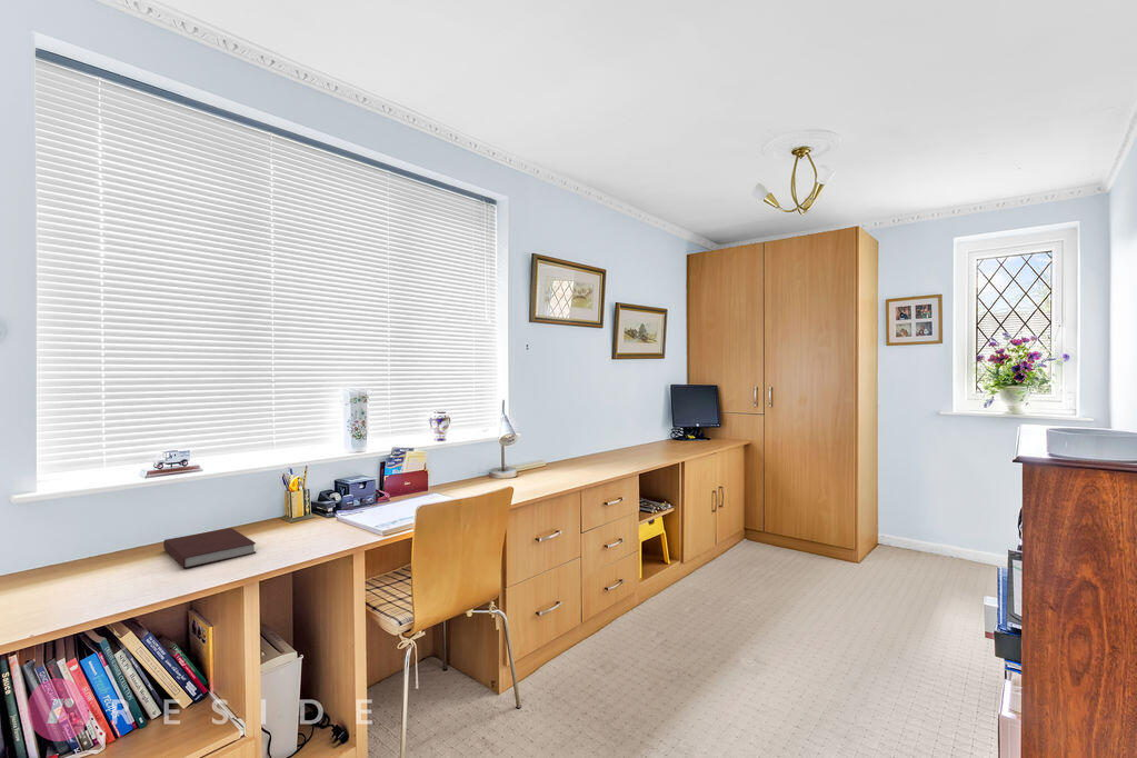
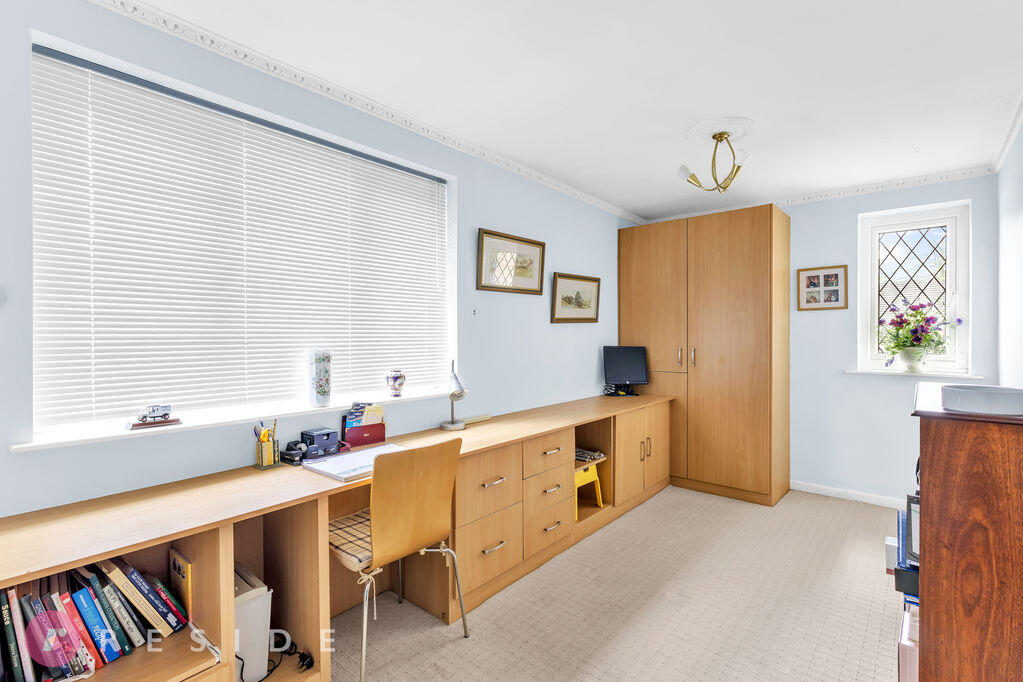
- notebook [162,527,257,569]
